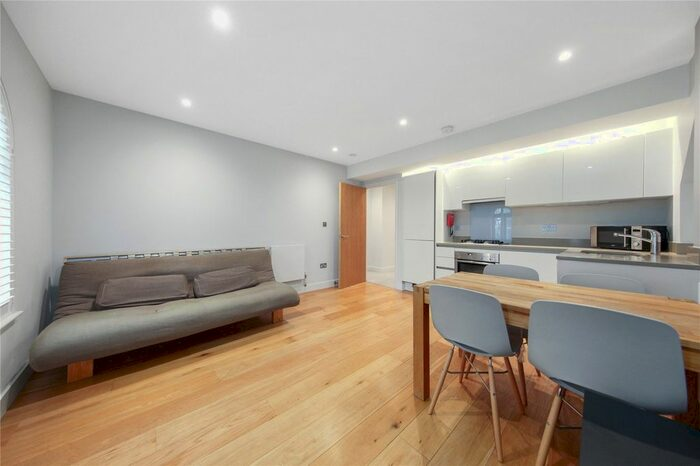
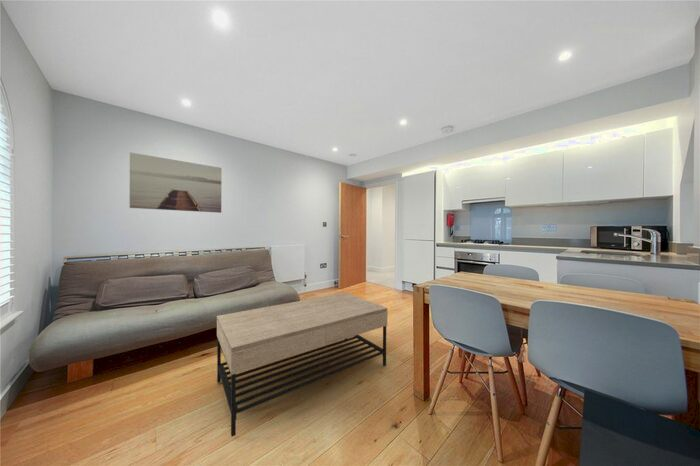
+ coffee table [216,292,388,437]
+ wall art [129,151,222,214]
